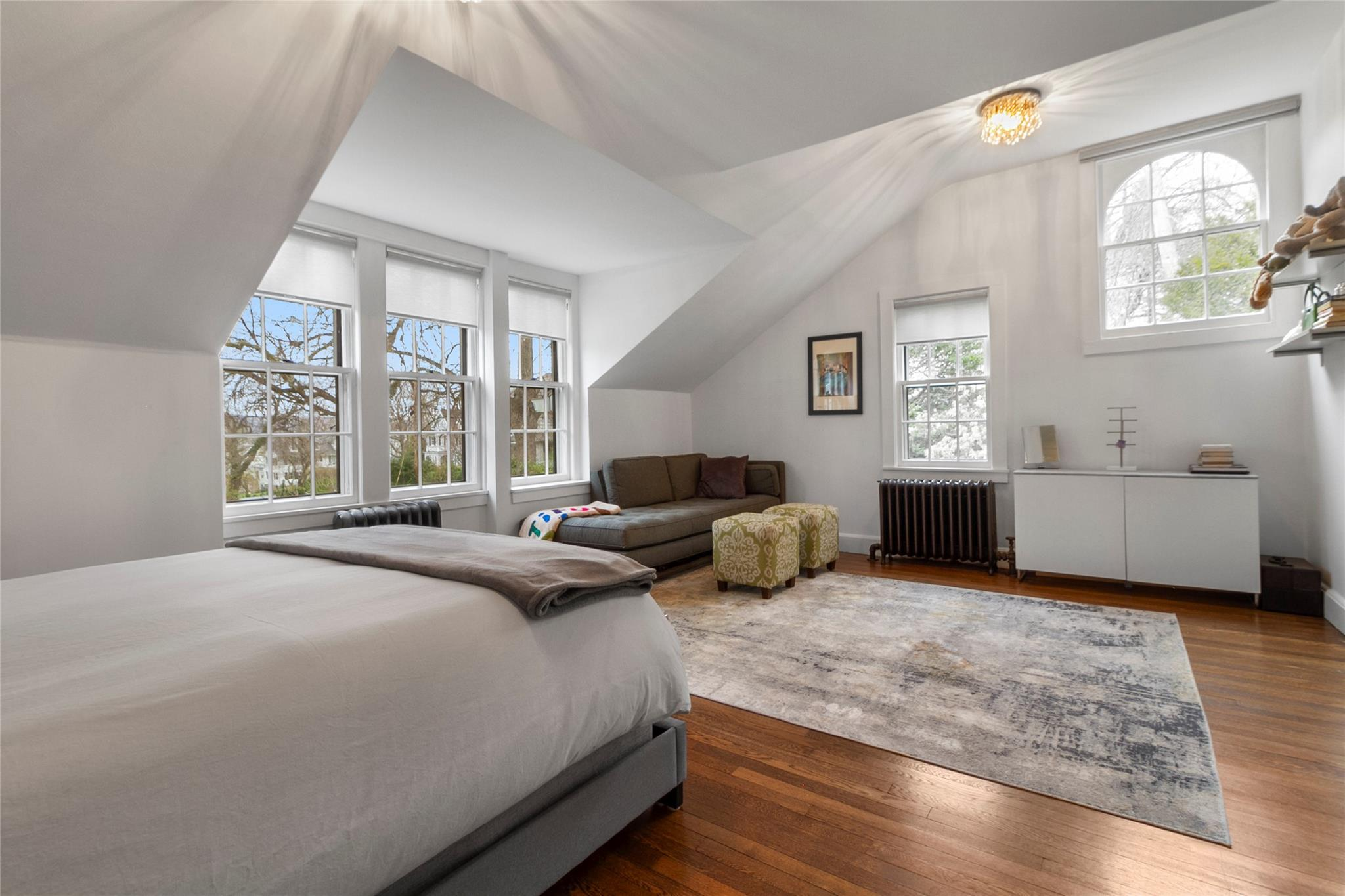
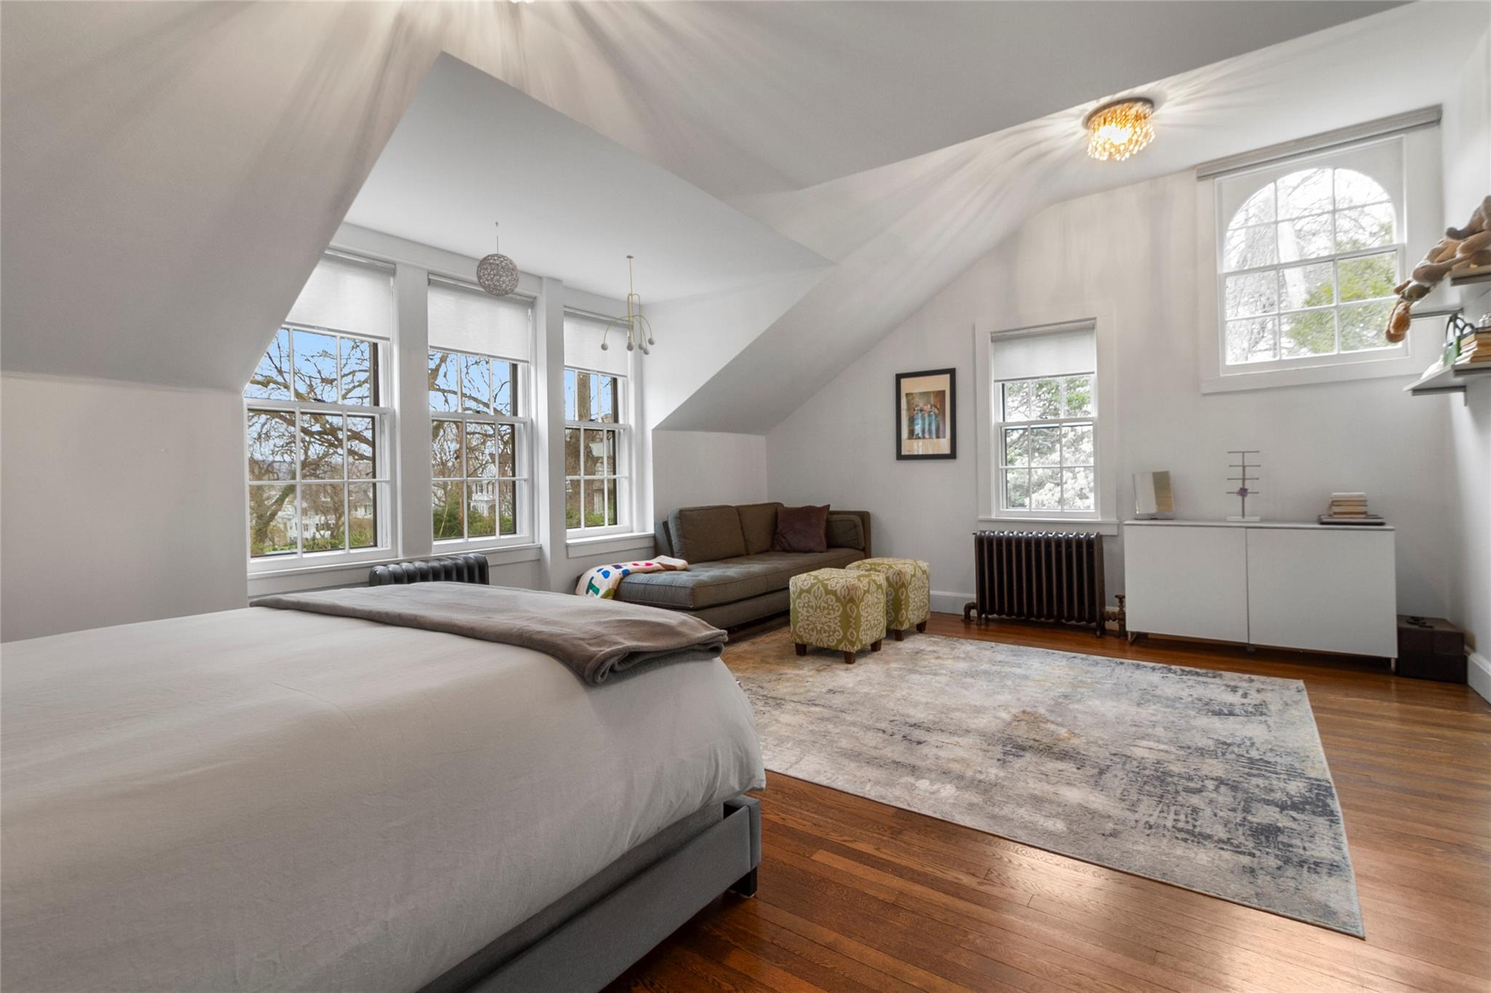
+ chandelier [600,255,656,356]
+ pendant light [476,222,521,297]
